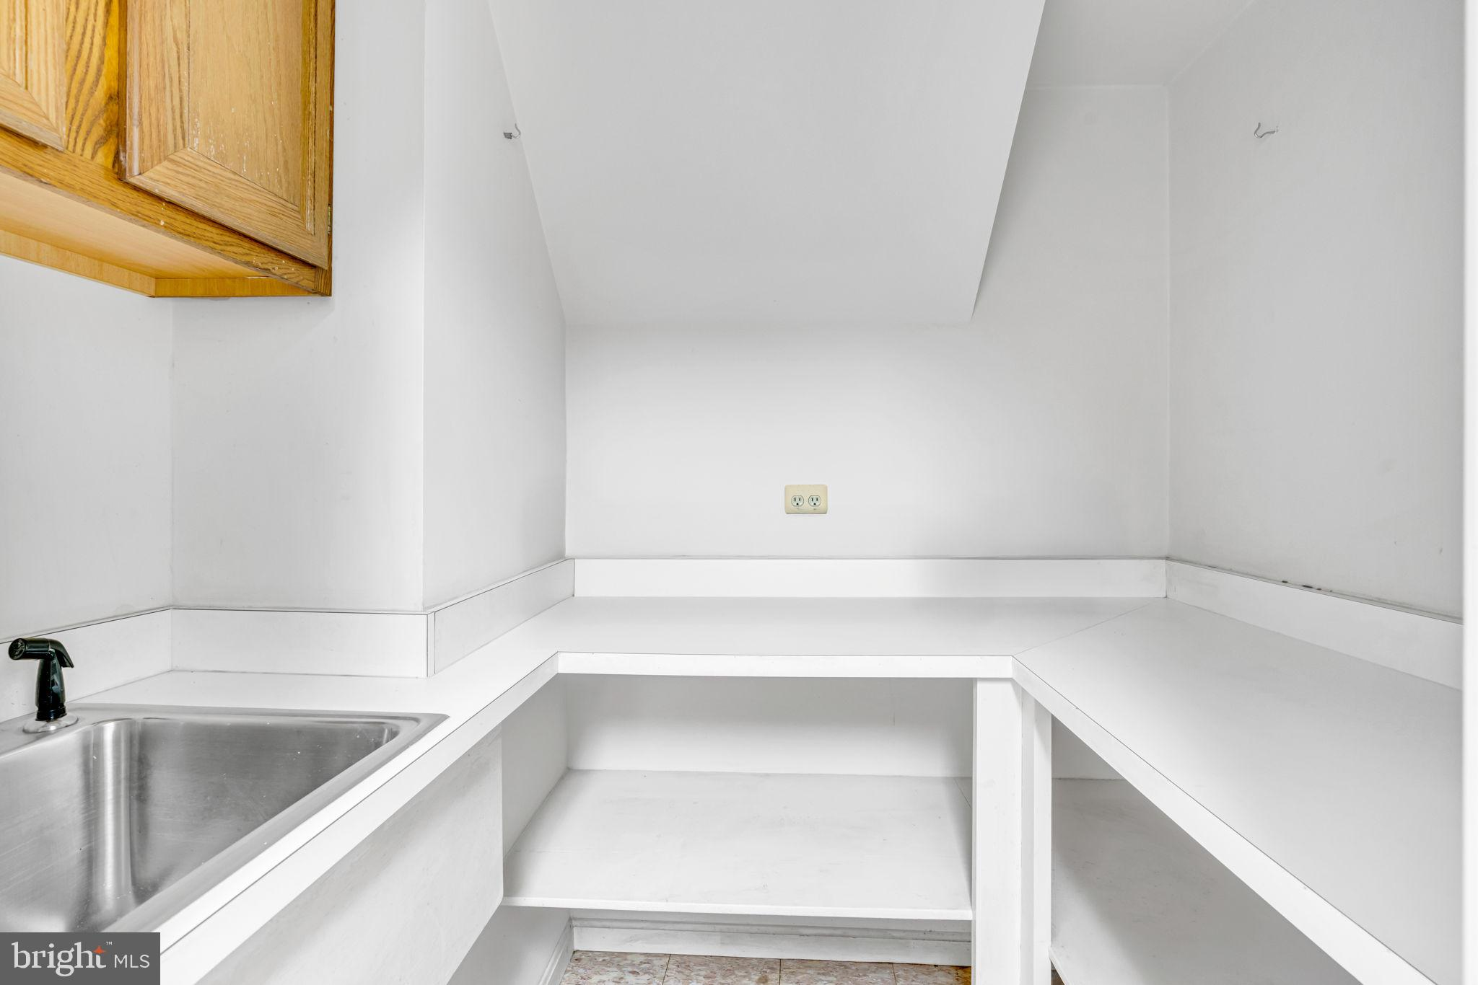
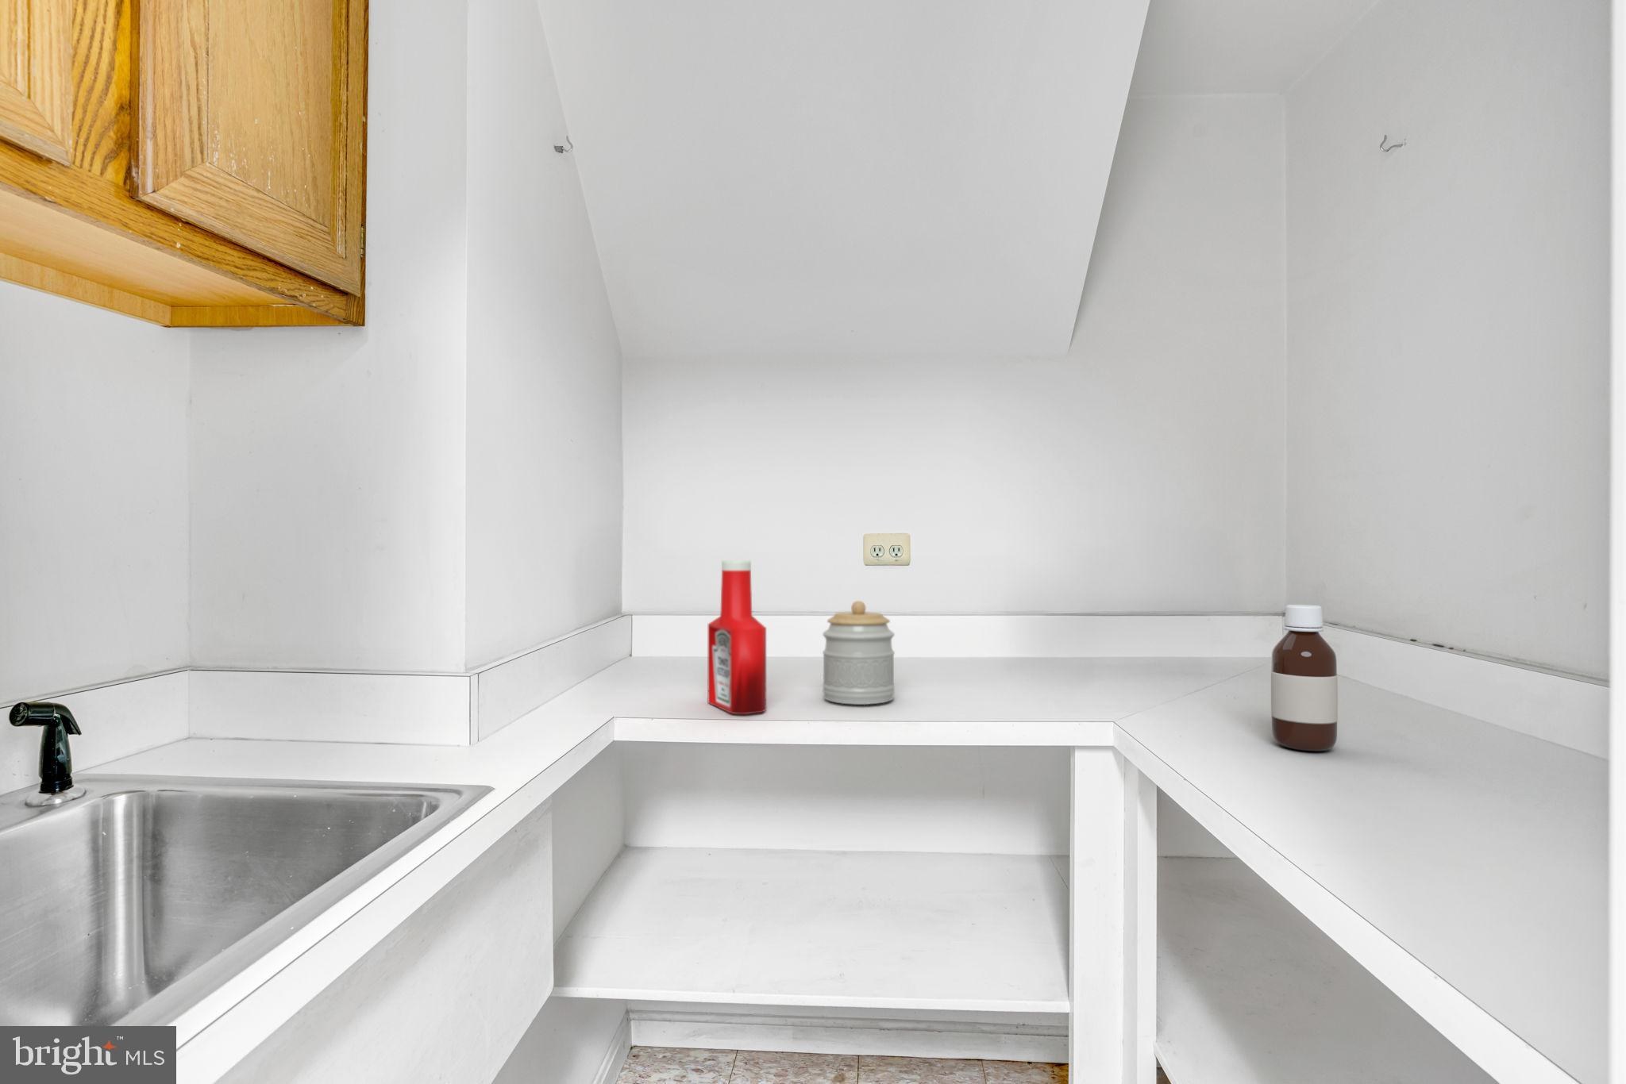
+ jar [821,600,895,705]
+ bottle [1270,604,1338,751]
+ soap bottle [708,559,767,715]
